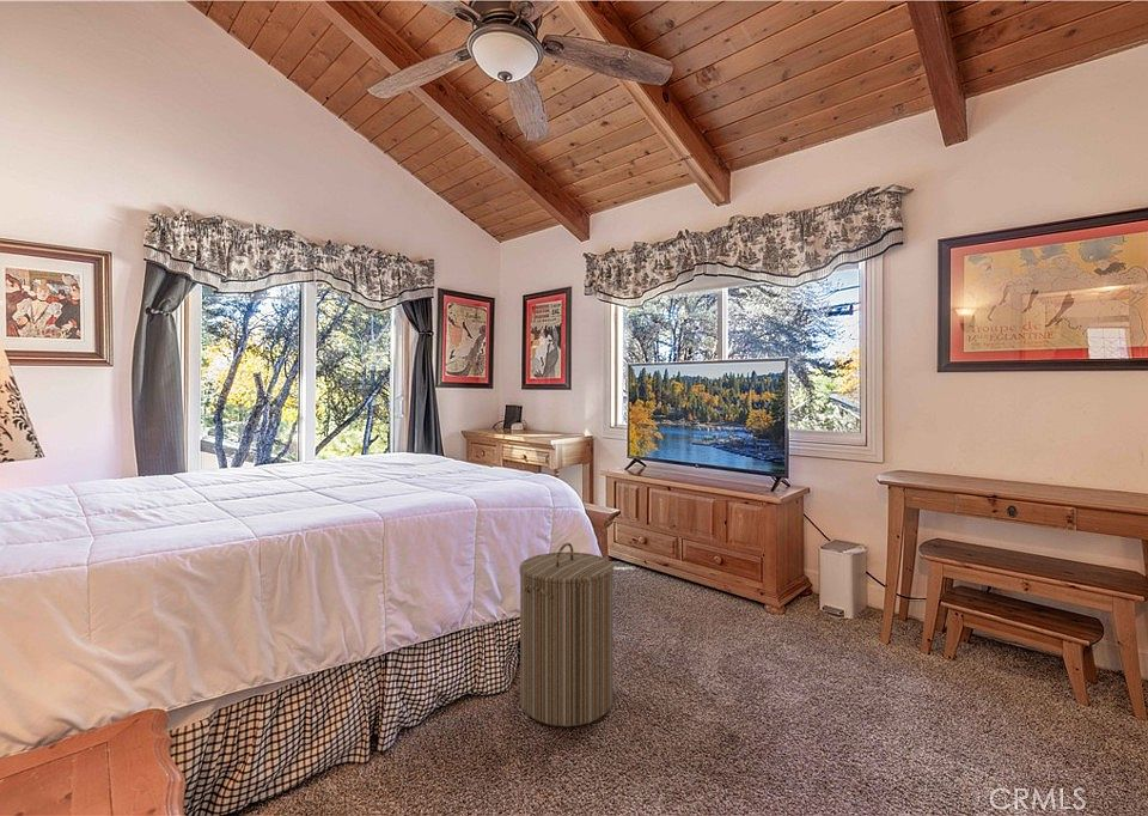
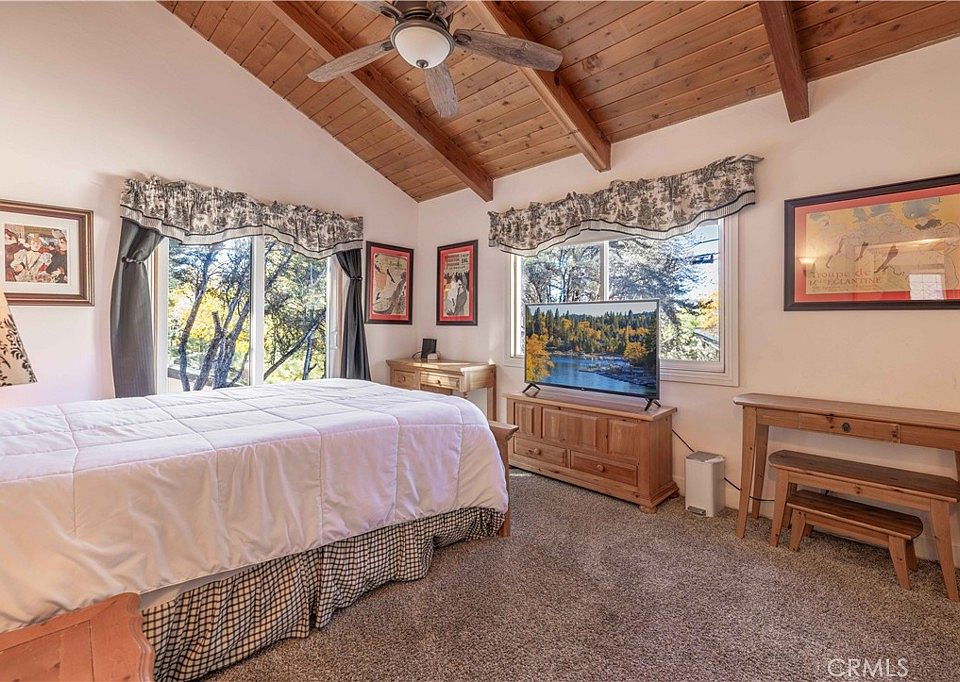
- laundry hamper [519,542,615,727]
